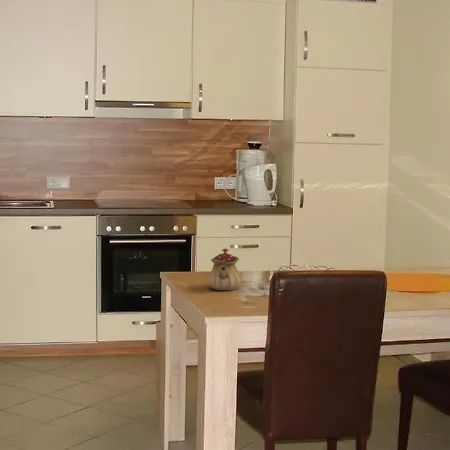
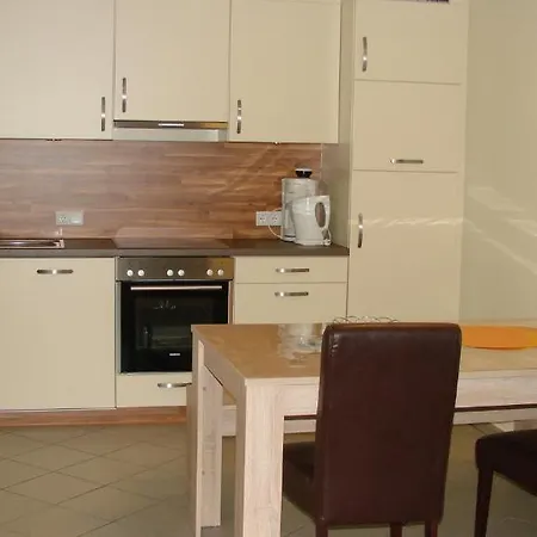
- teapot [207,247,242,291]
